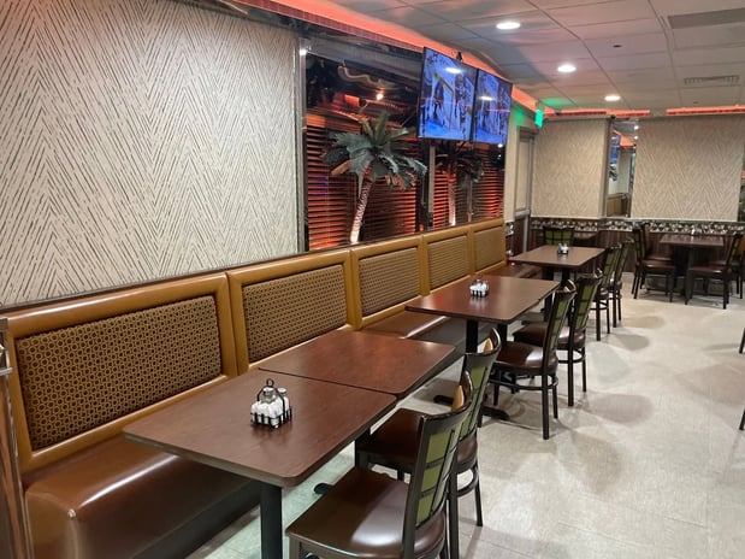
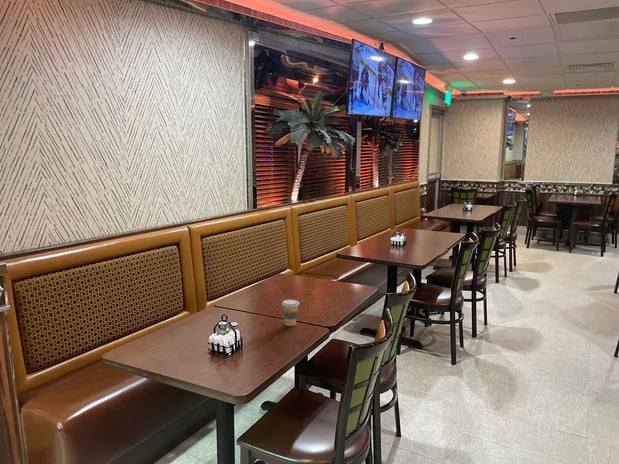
+ coffee cup [281,299,300,327]
